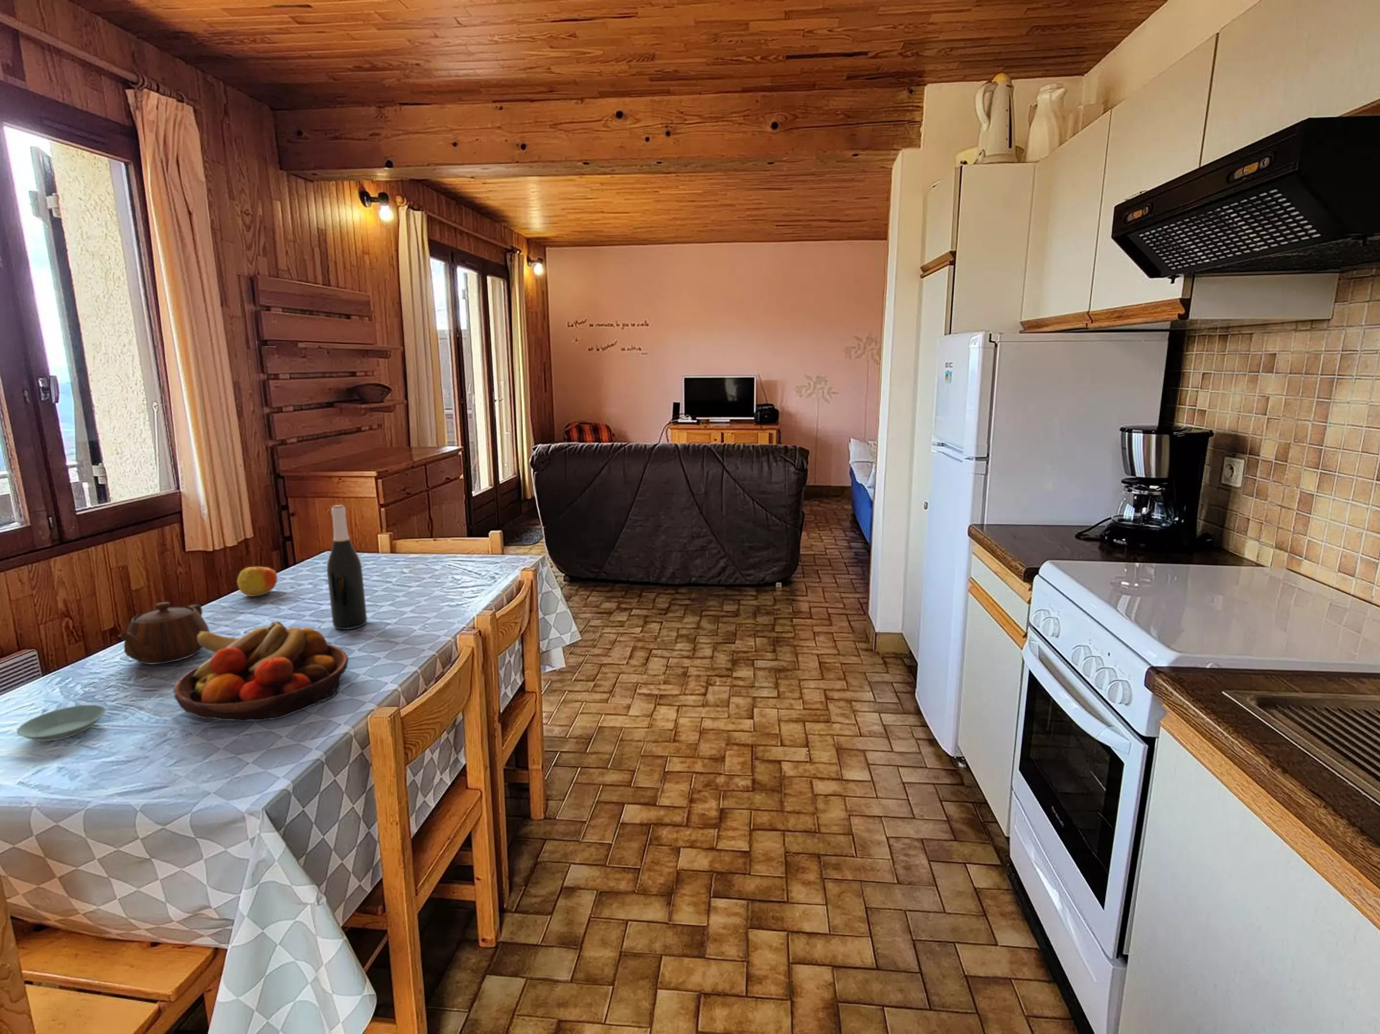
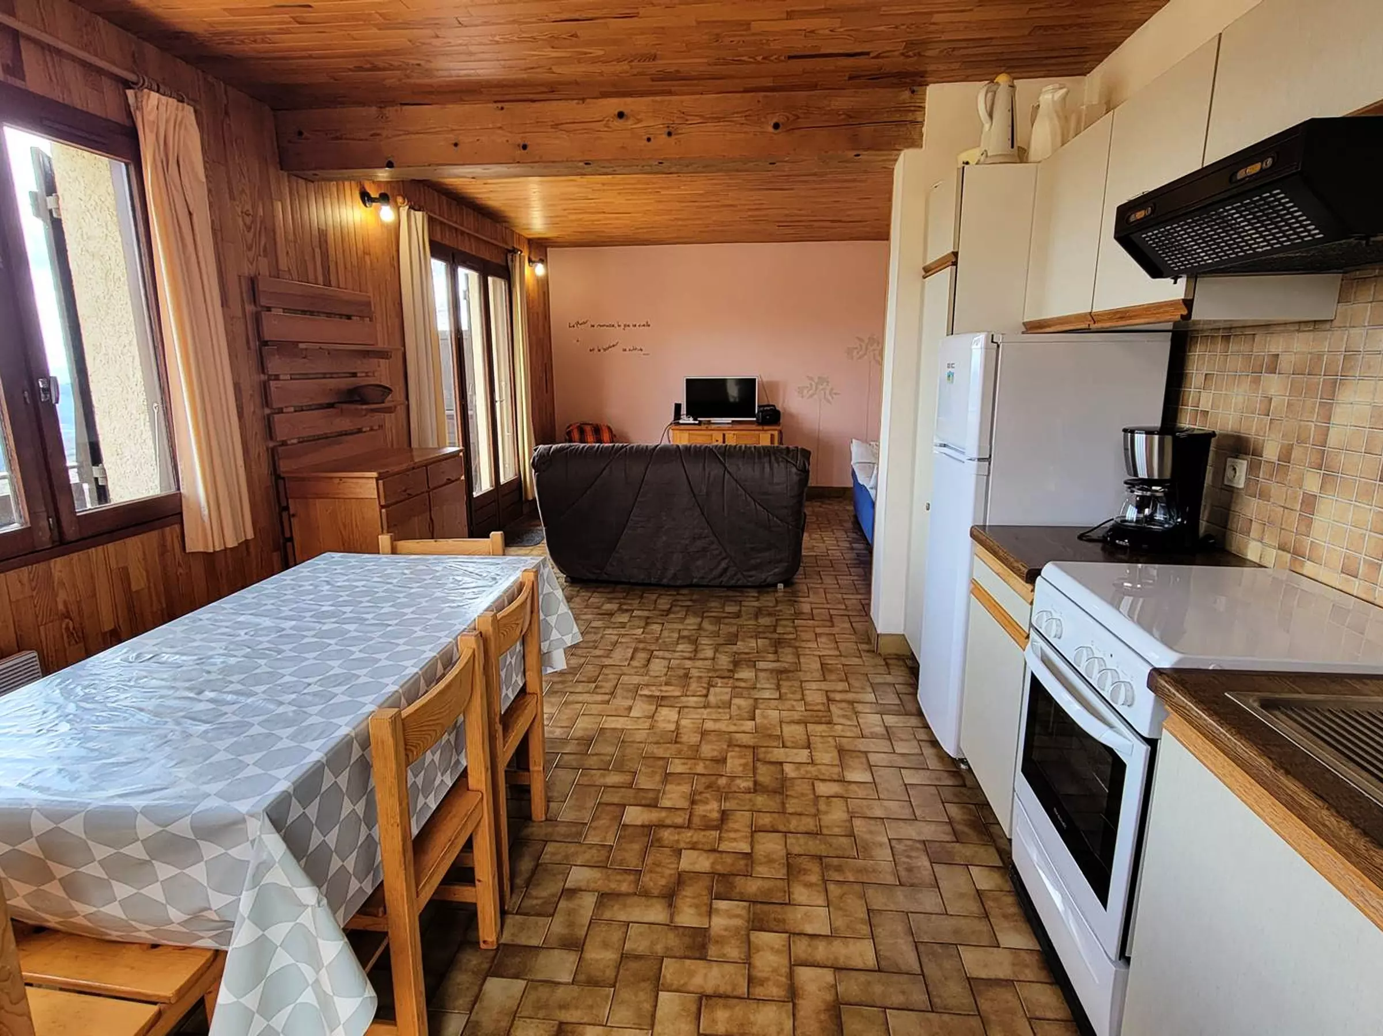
- teapot [117,602,211,665]
- saucer [16,704,106,742]
- wine bottle [326,504,367,630]
- apple [236,566,278,597]
- fruit bowl [174,620,350,722]
